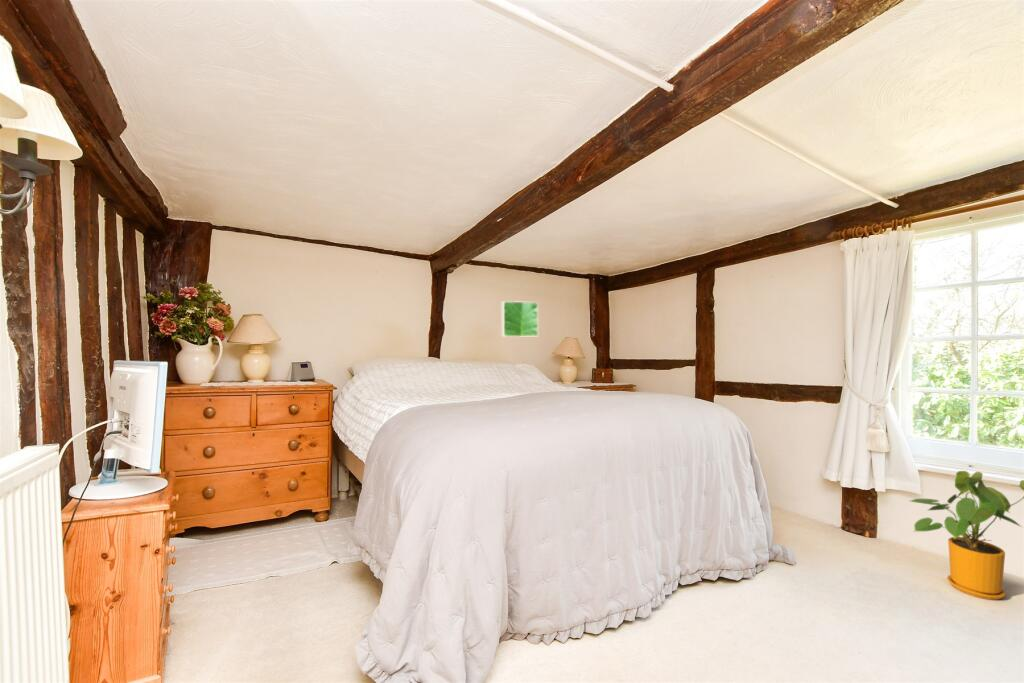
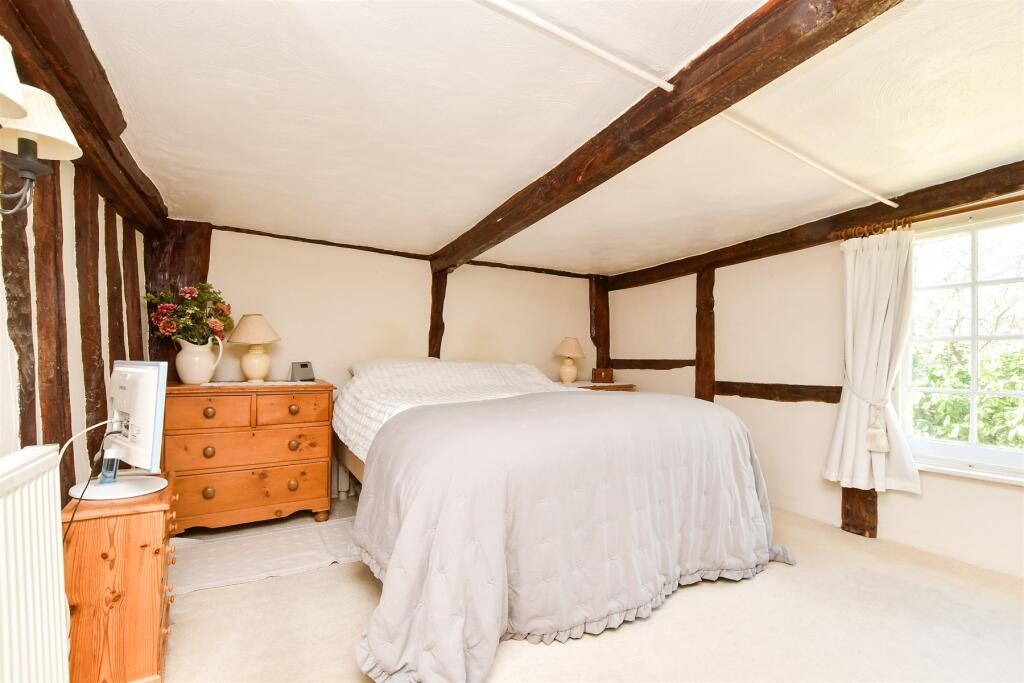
- house plant [910,470,1024,601]
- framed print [501,300,539,338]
